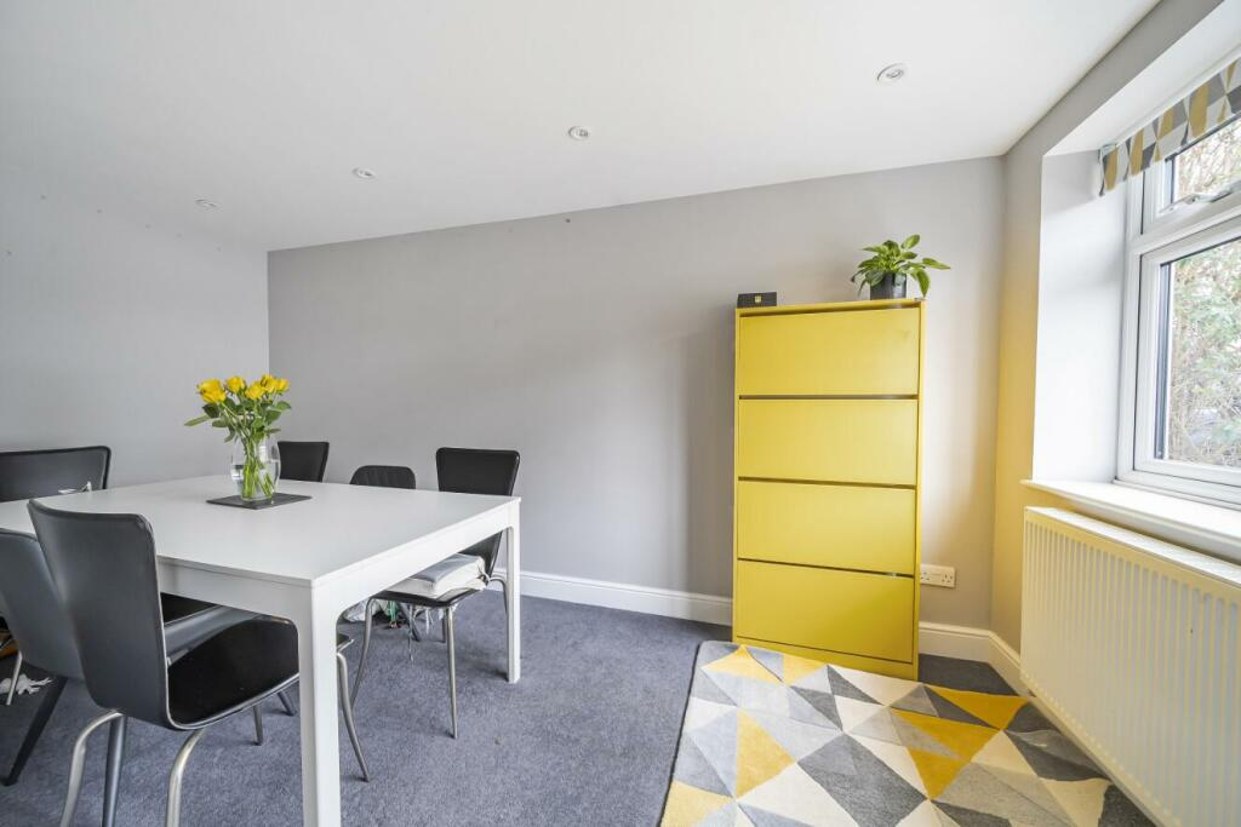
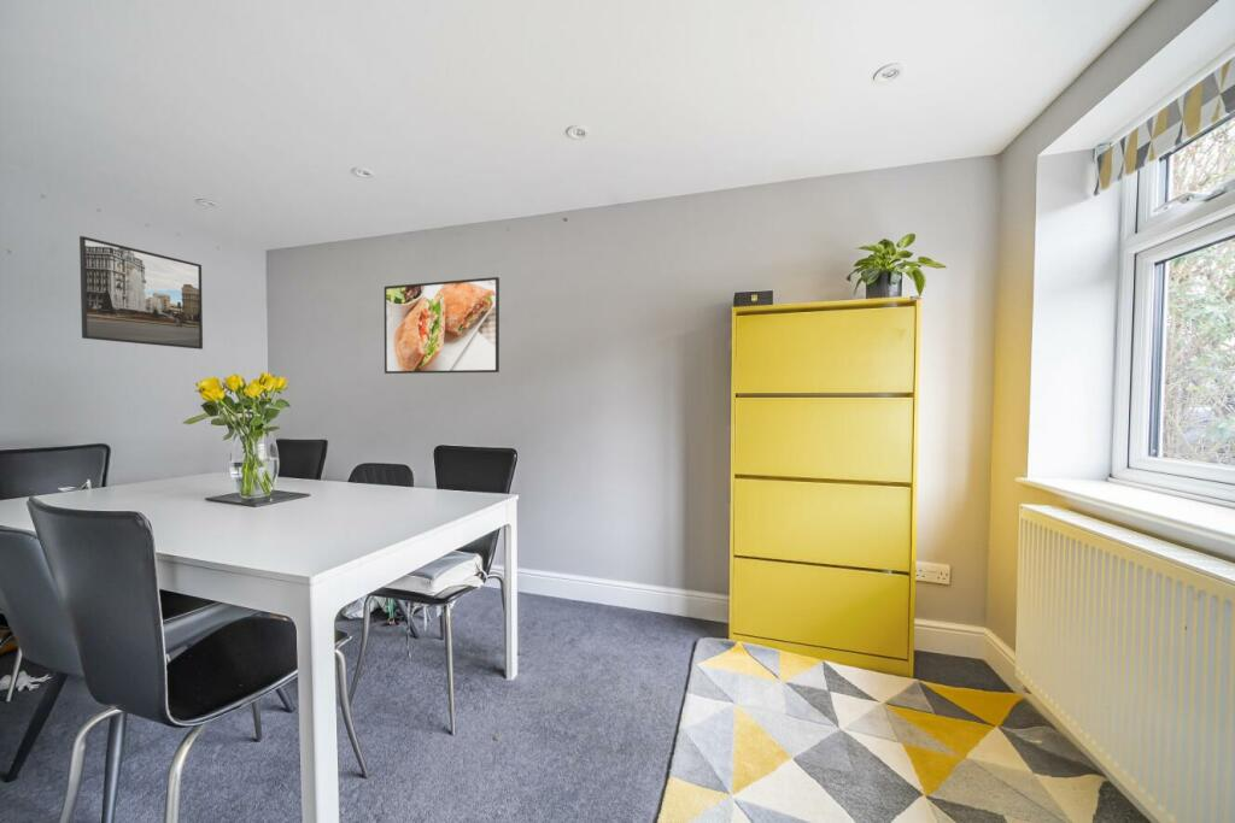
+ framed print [78,235,204,351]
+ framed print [384,276,501,375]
